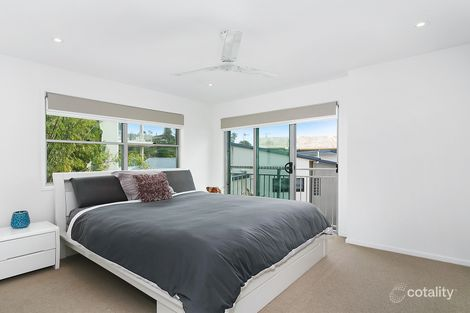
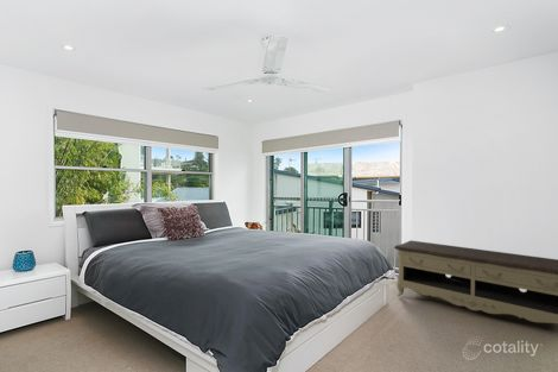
+ media console [393,239,558,324]
